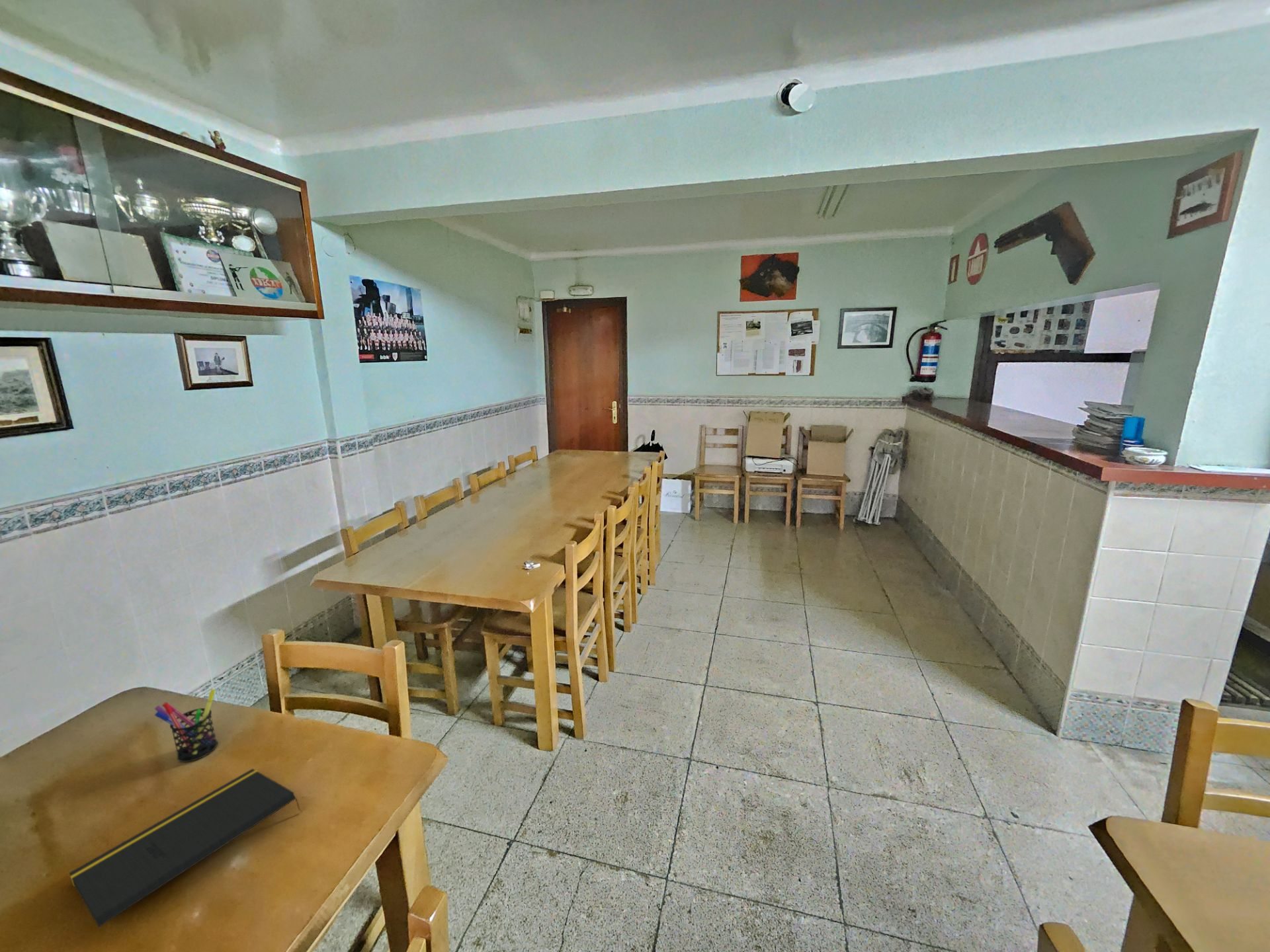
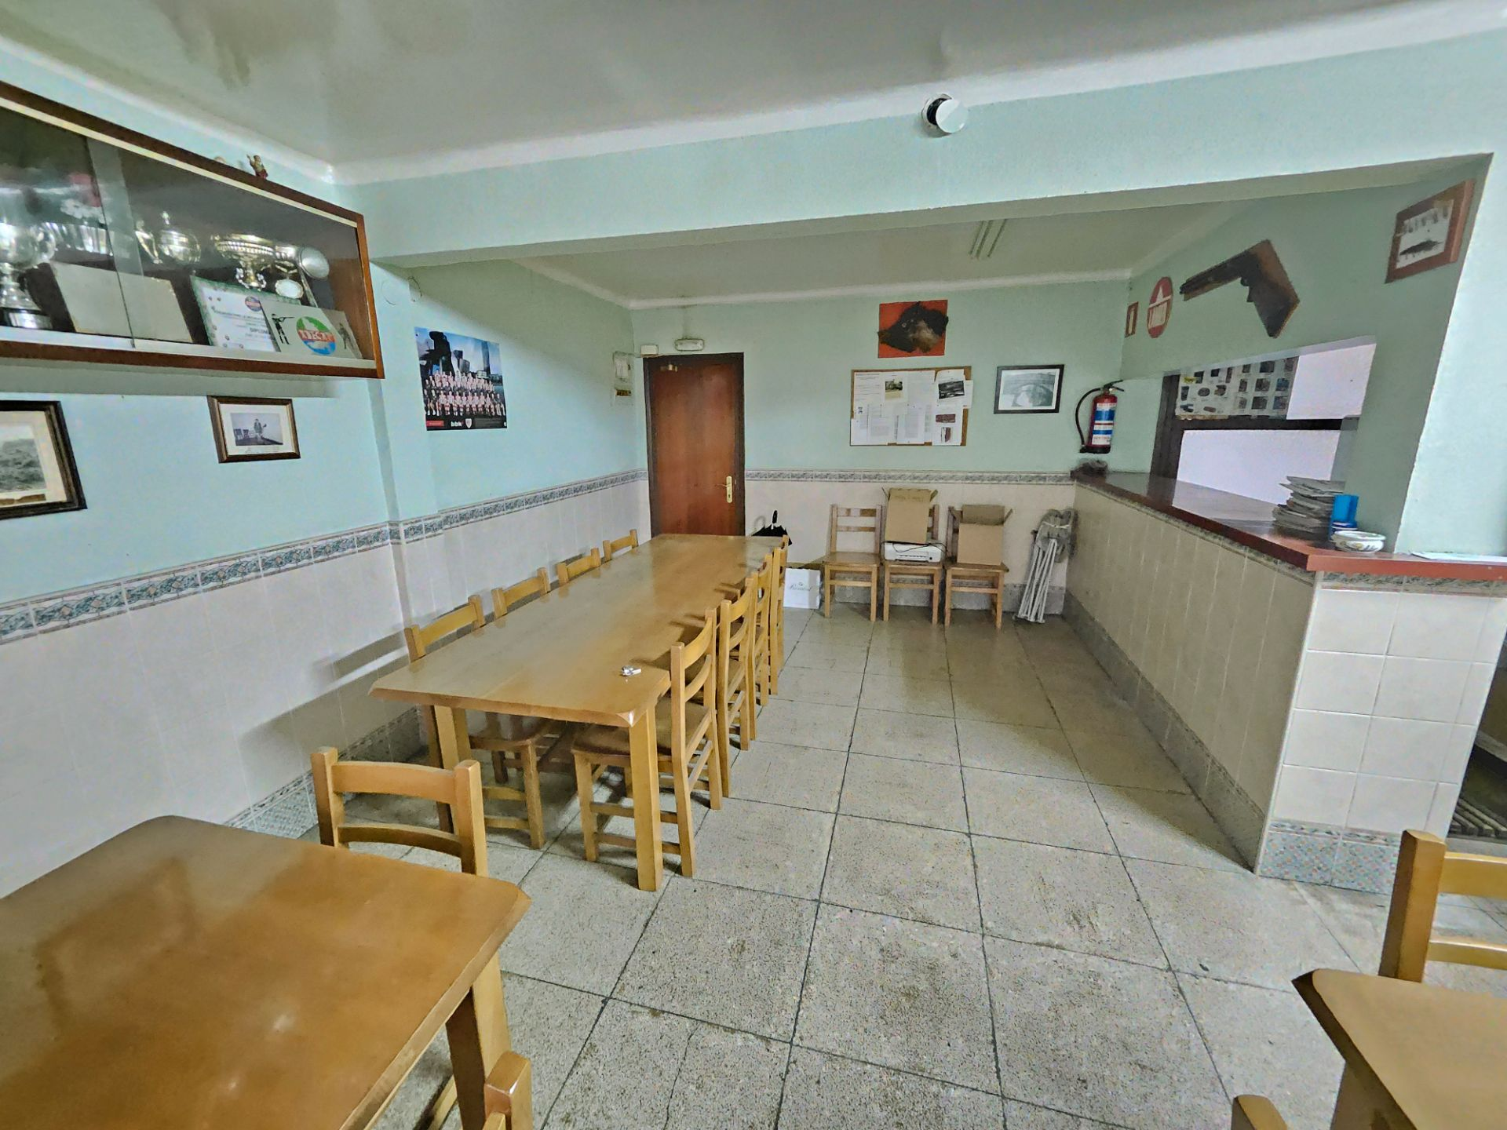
- notepad [69,768,302,928]
- pen holder [154,688,218,763]
